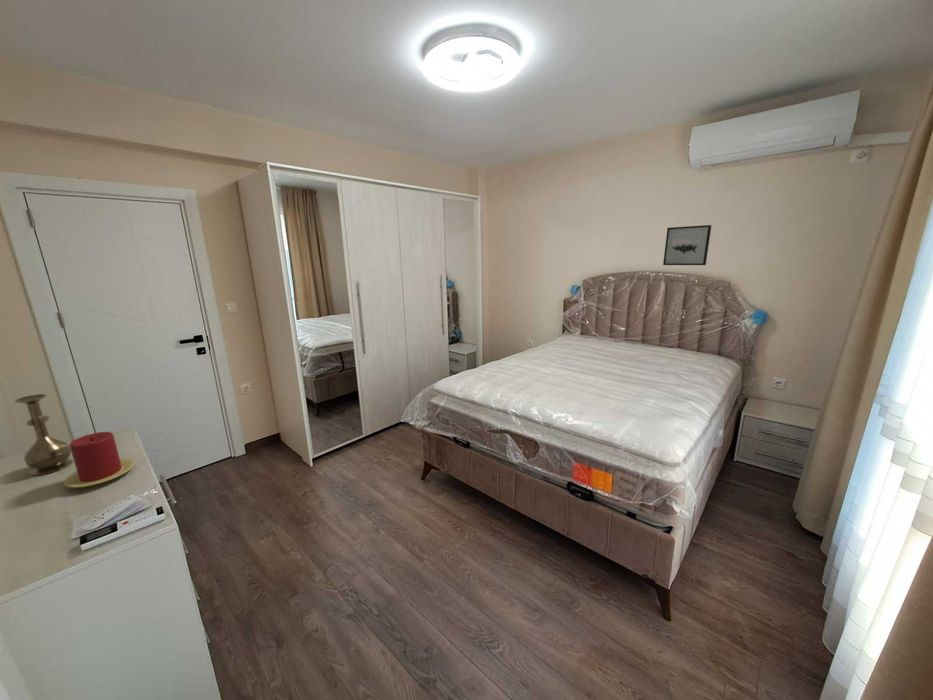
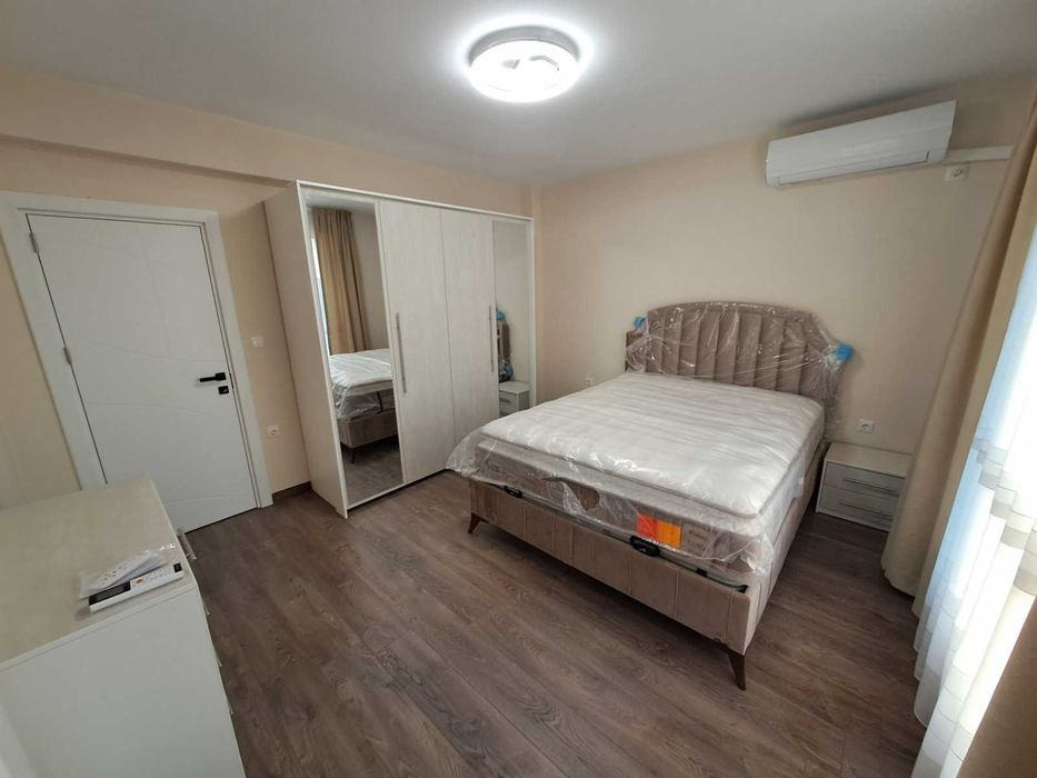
- candle [63,431,136,489]
- wall art [662,224,712,266]
- vase [14,393,74,476]
